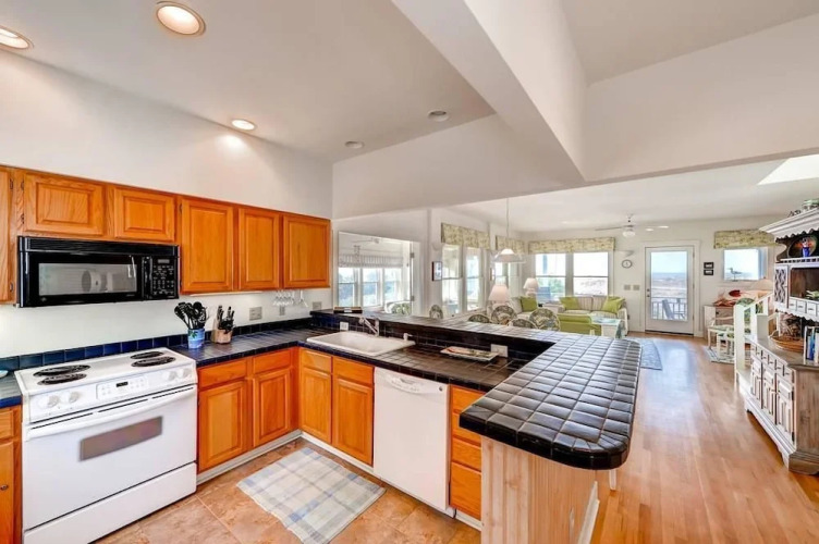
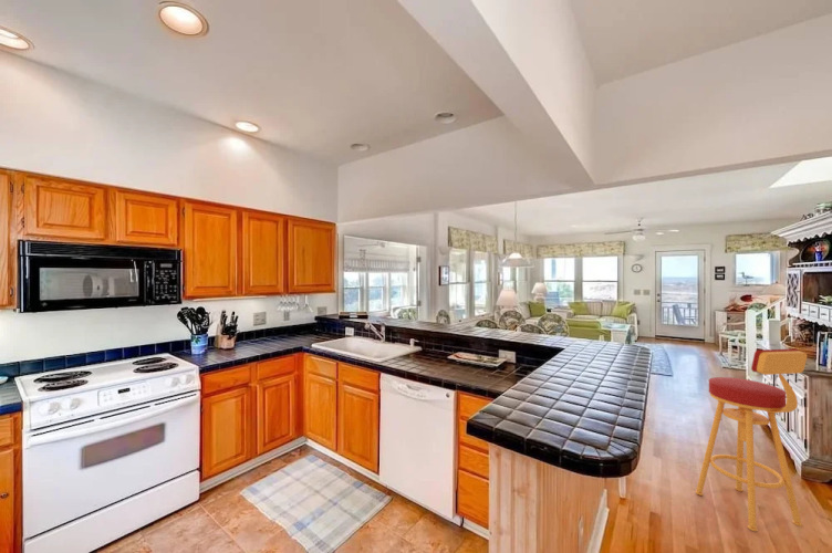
+ bar stool [695,347,809,533]
